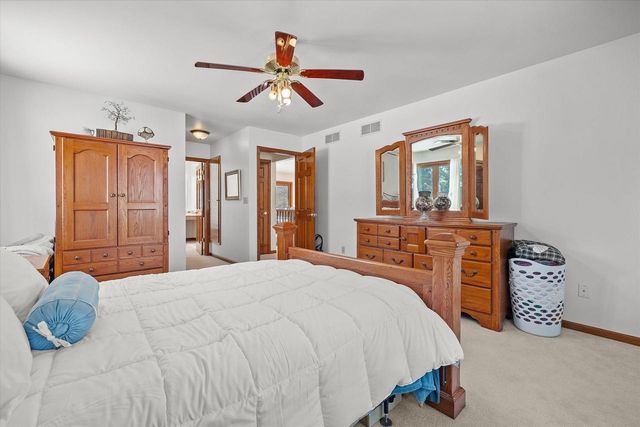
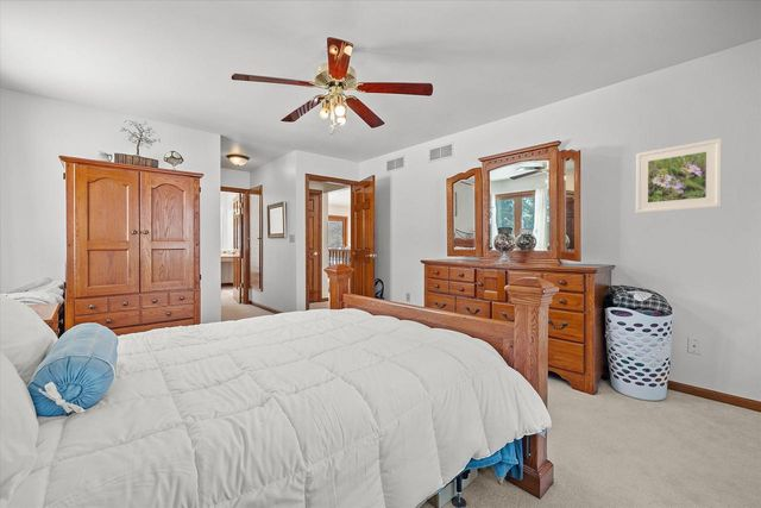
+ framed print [635,138,723,214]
